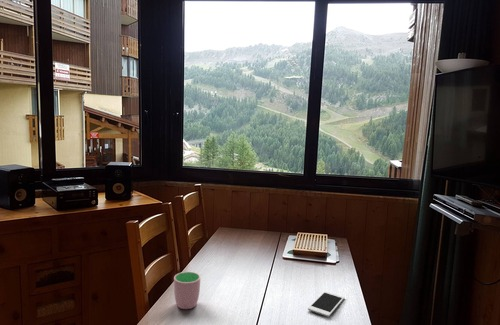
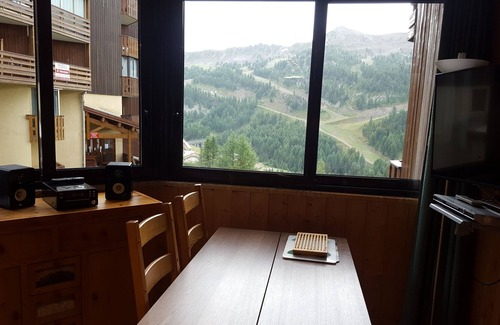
- cell phone [307,290,345,318]
- cup [173,271,201,310]
